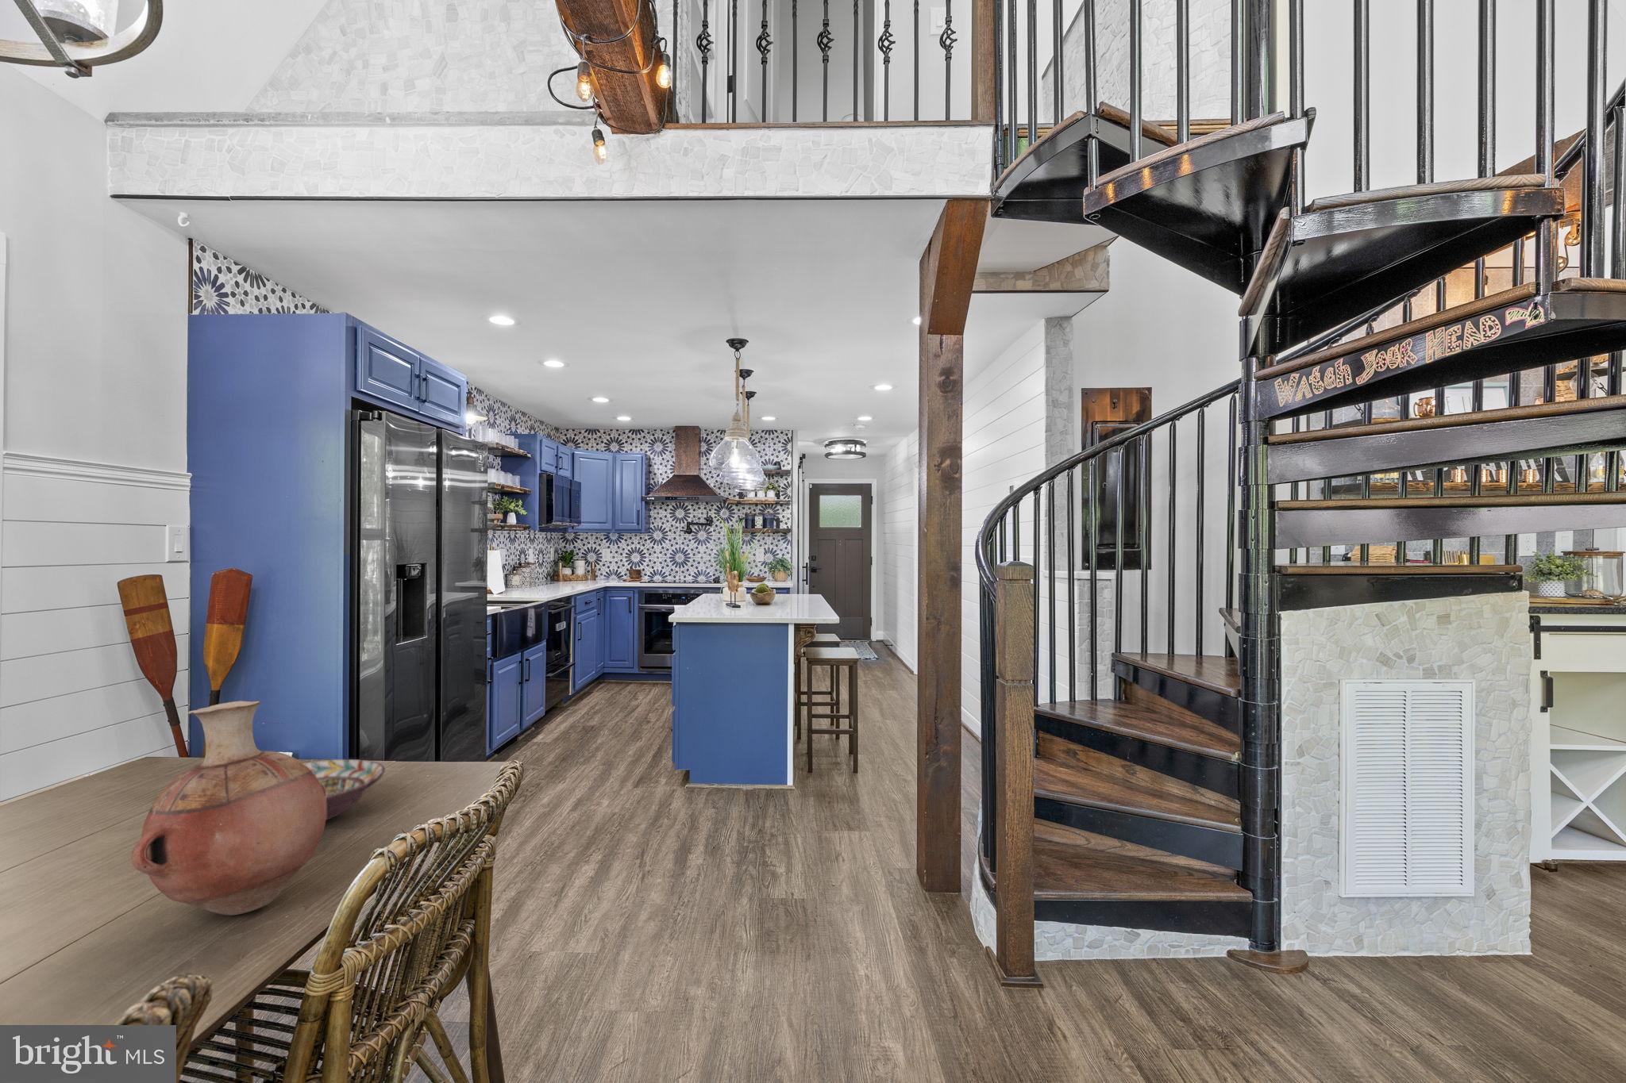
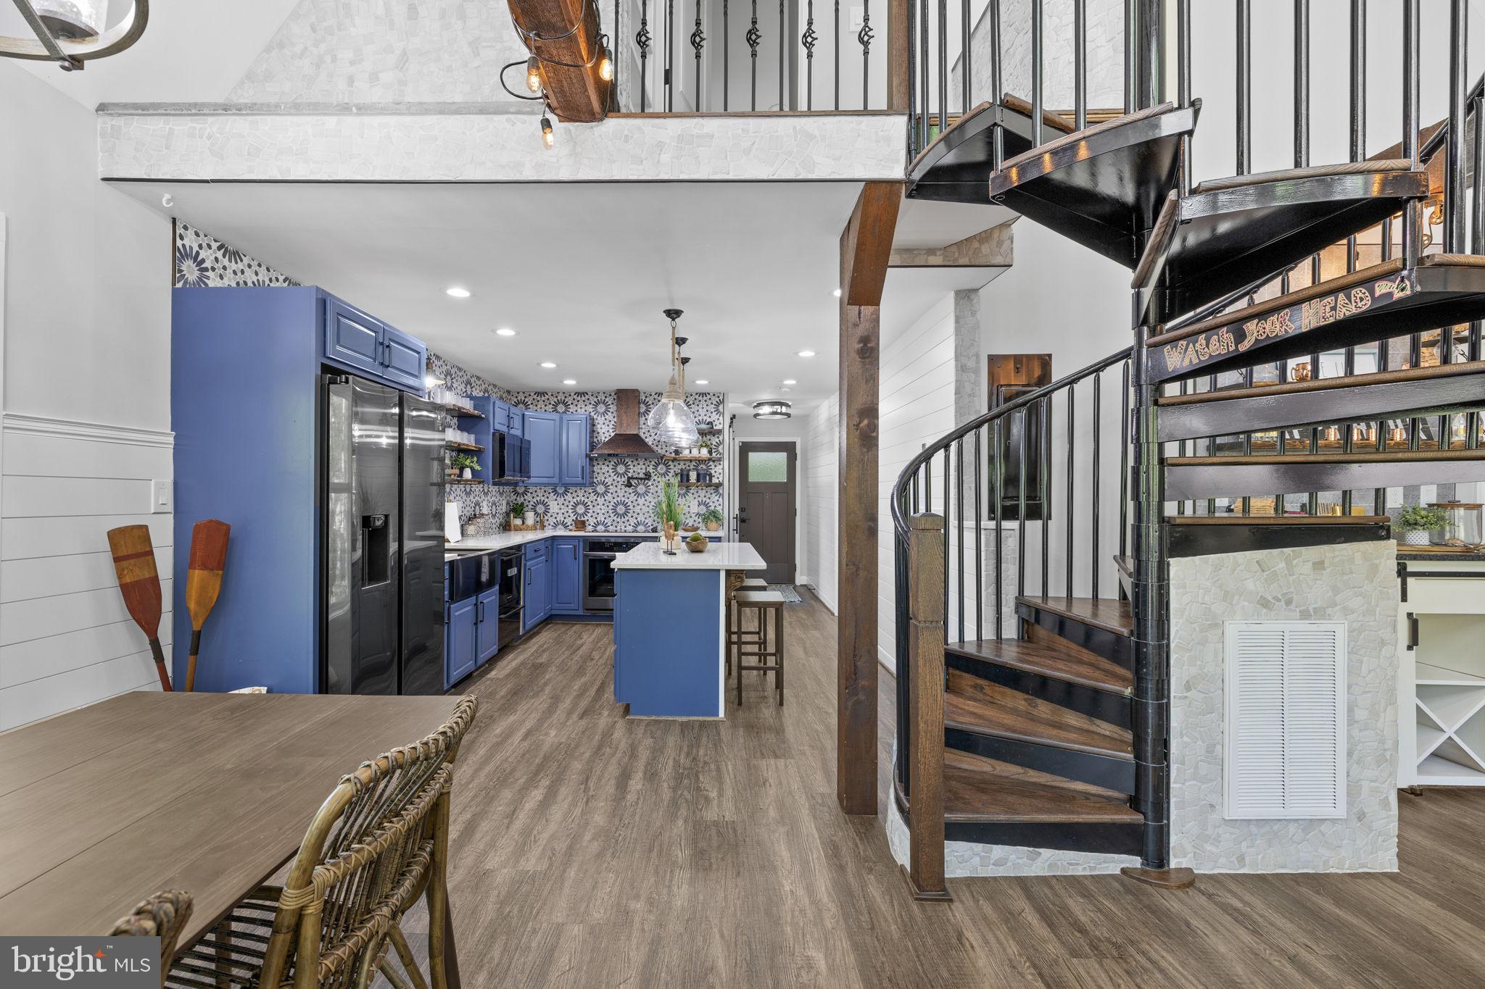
- decorative bowl [303,759,386,821]
- vase [131,700,326,916]
